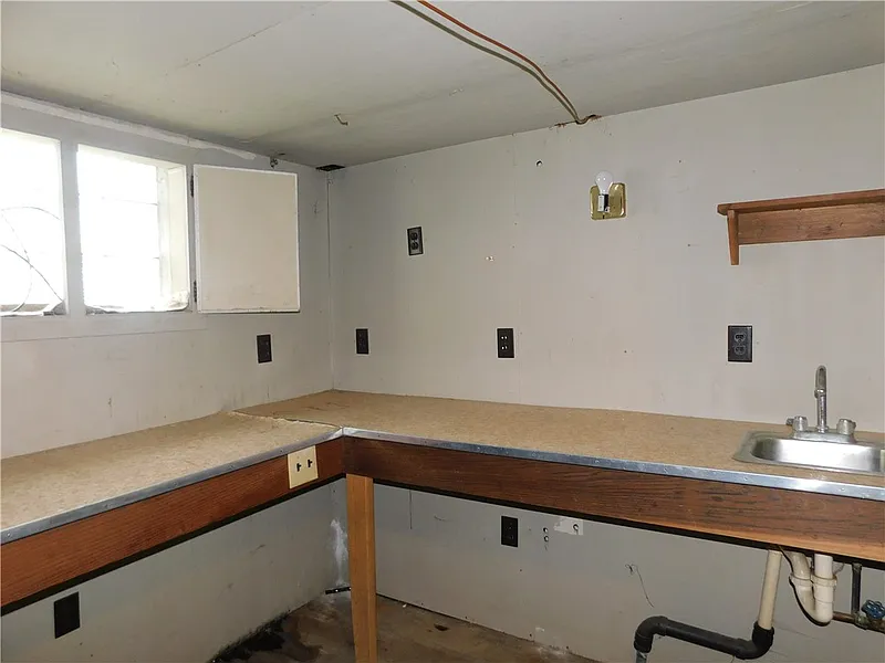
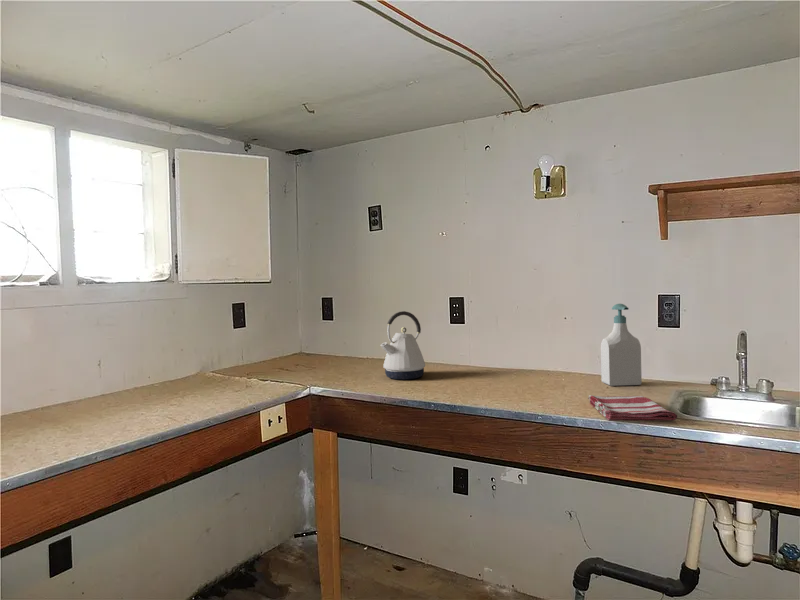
+ dish towel [587,394,678,422]
+ kettle [380,310,426,381]
+ soap bottle [600,303,643,387]
